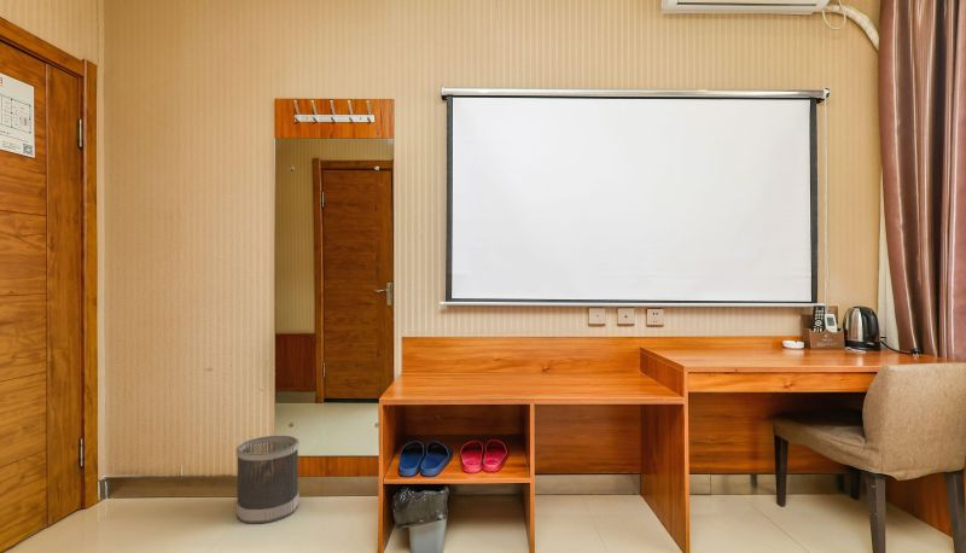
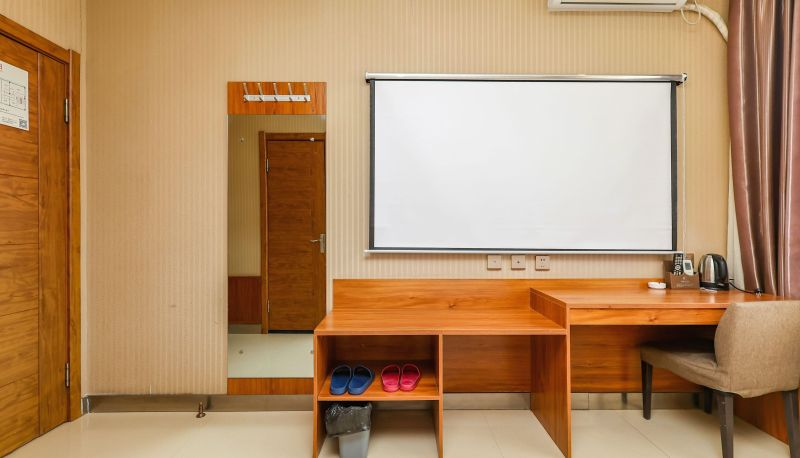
- wastebasket [235,435,301,524]
